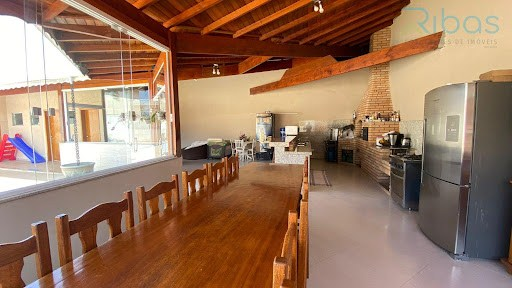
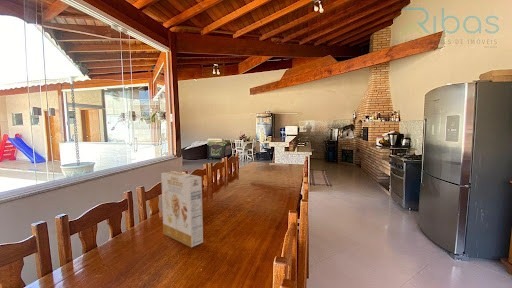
+ cereal box [160,170,204,248]
